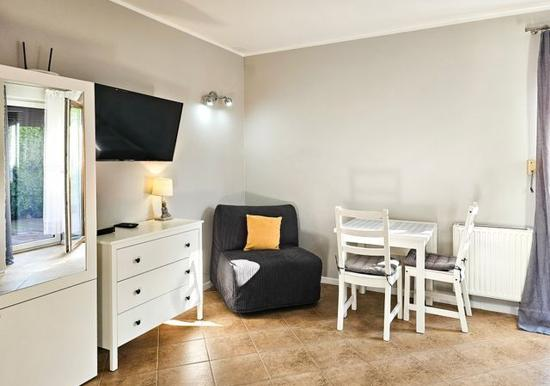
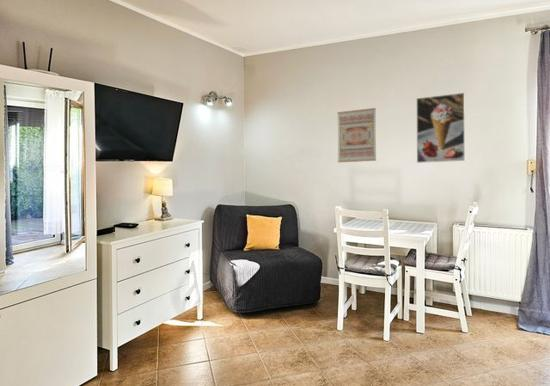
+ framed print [416,92,466,164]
+ wall art [336,107,377,163]
